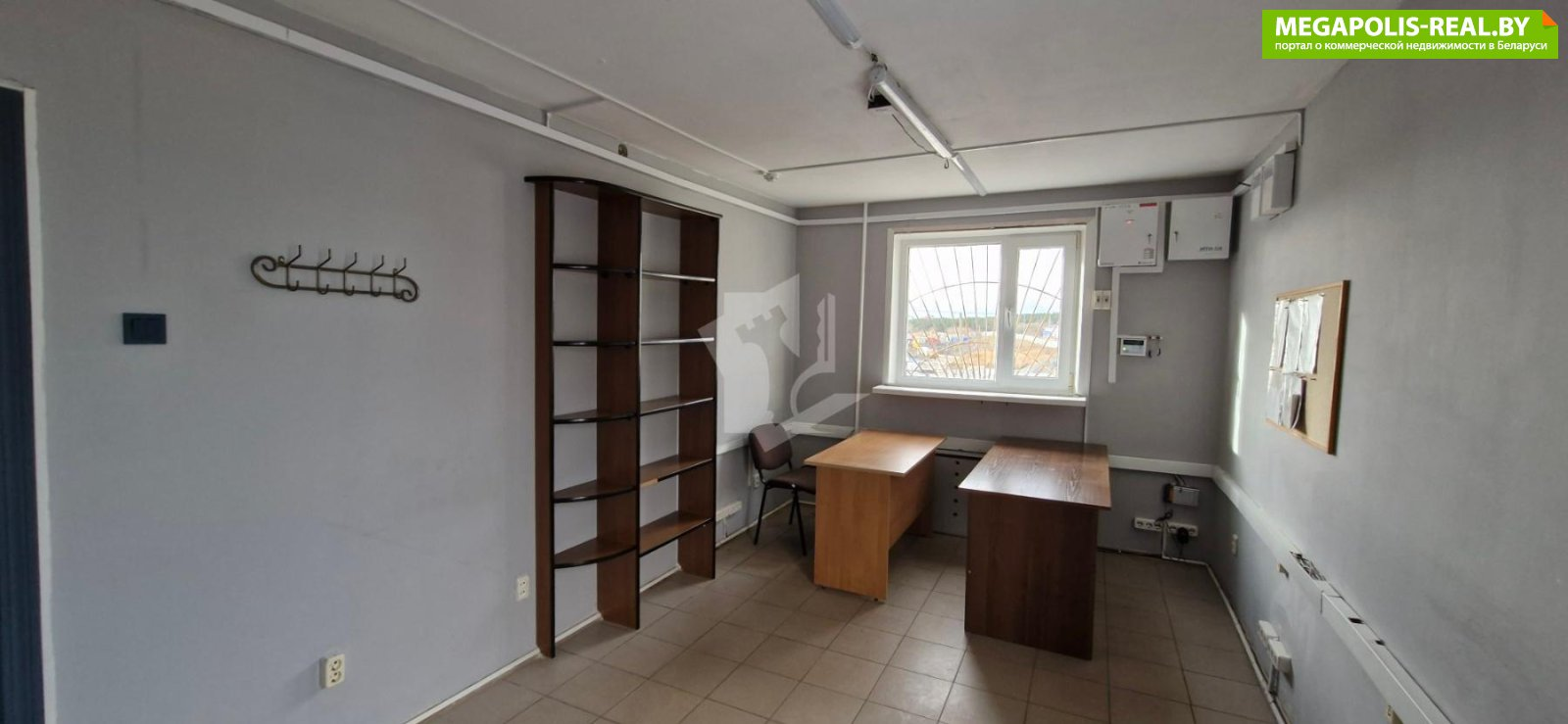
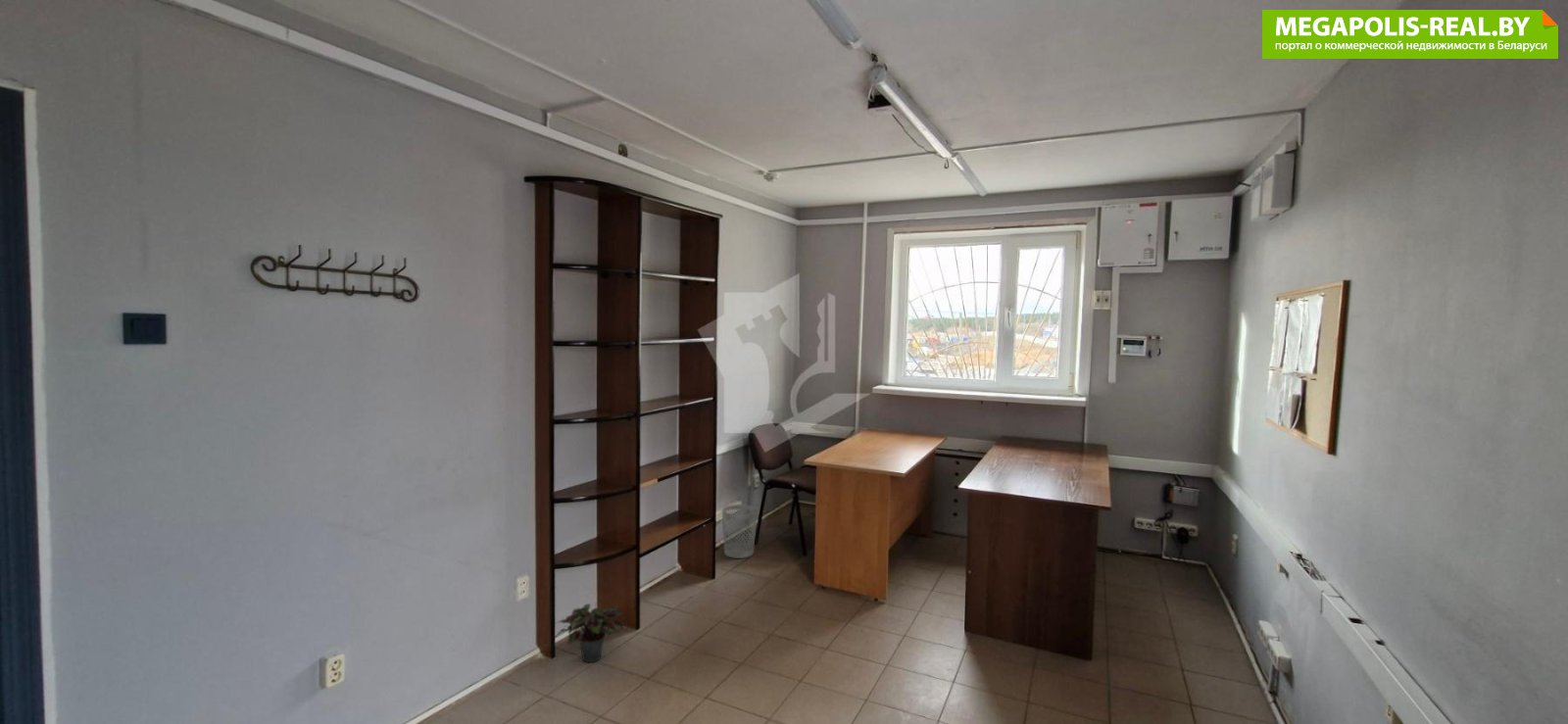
+ potted plant [556,603,624,663]
+ wastebasket [721,504,759,559]
